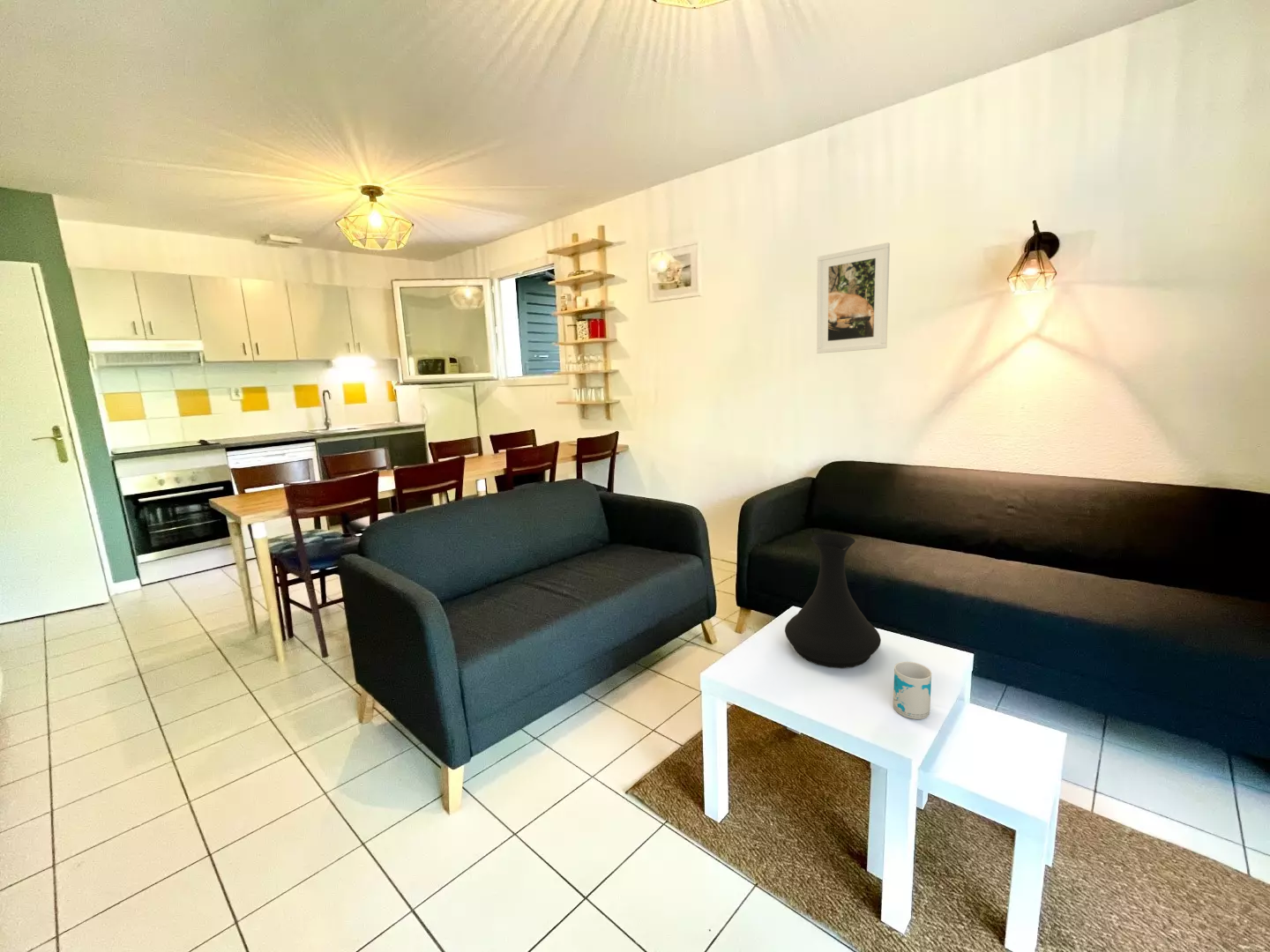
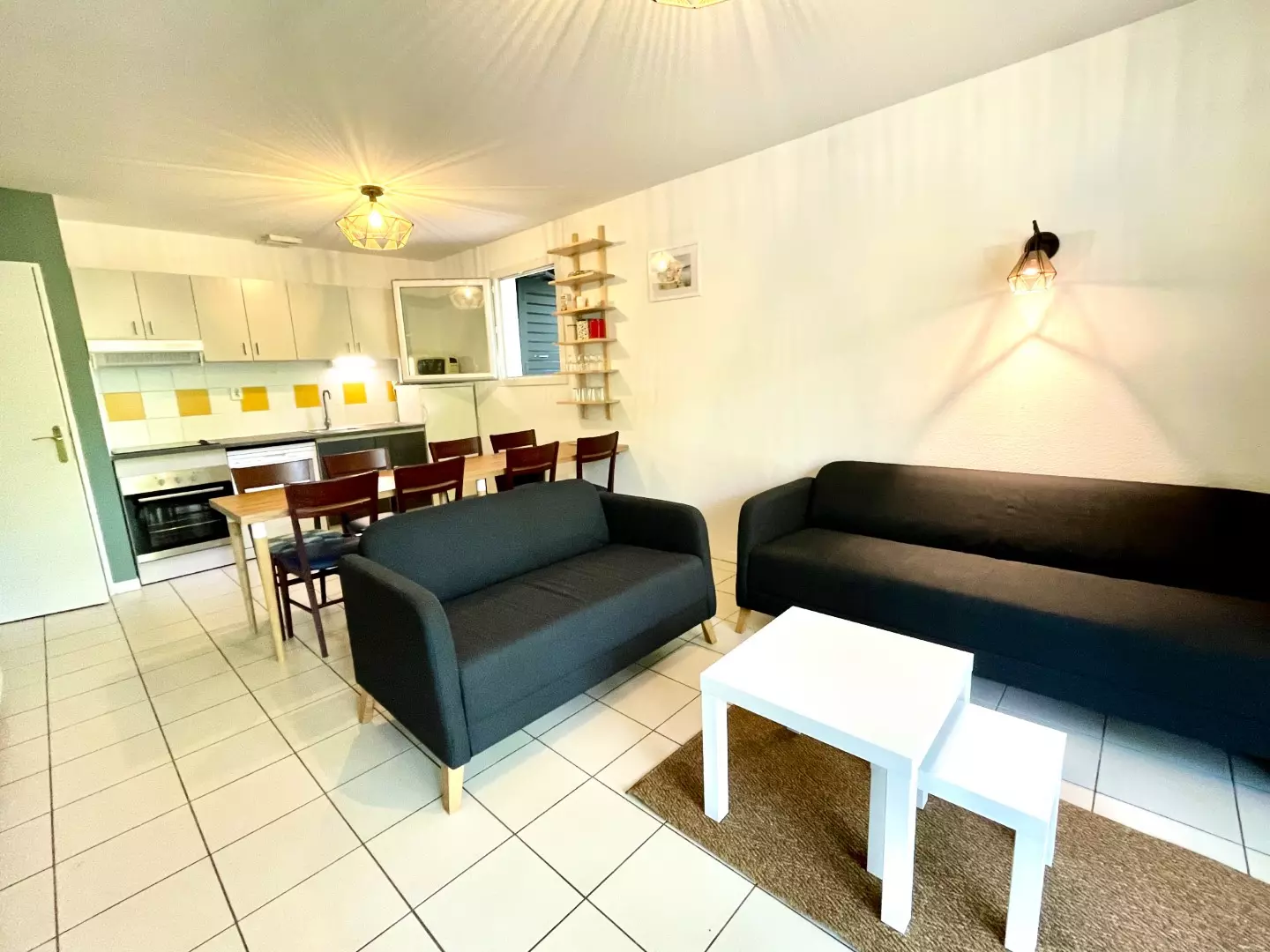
- vase [784,533,882,669]
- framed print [816,242,891,354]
- mug [893,661,932,720]
